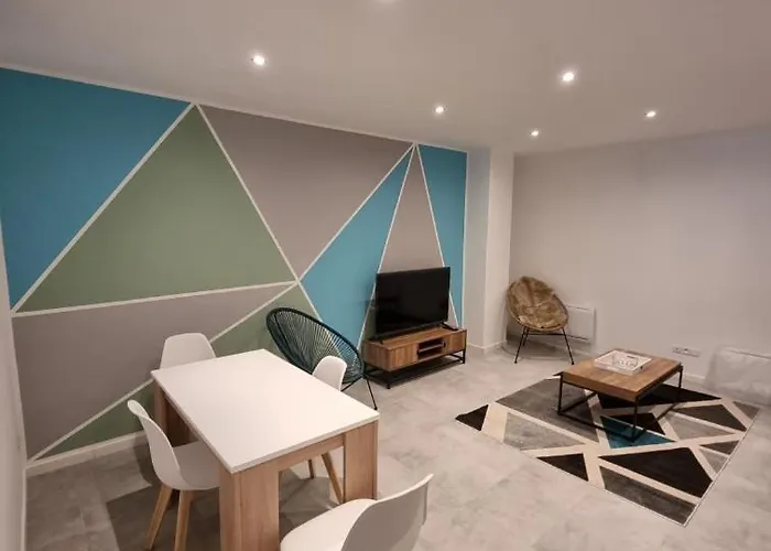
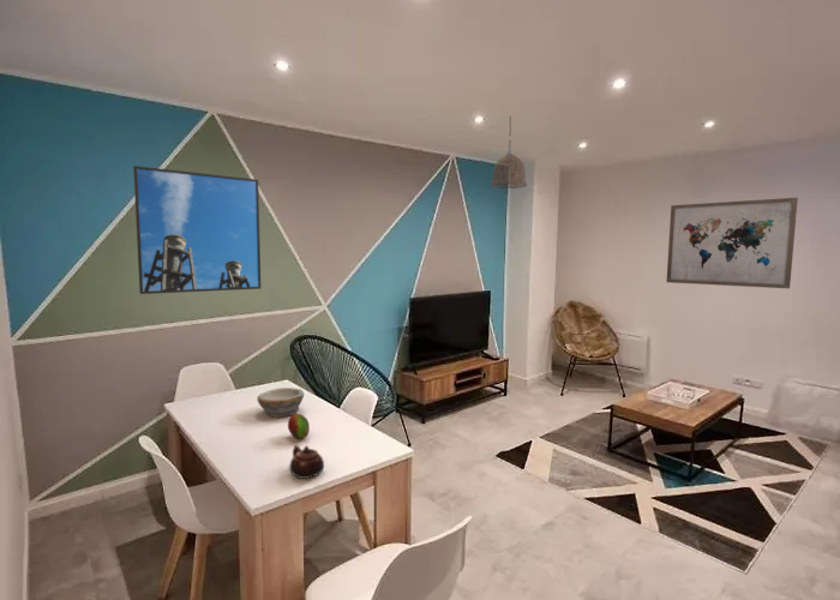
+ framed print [132,164,262,295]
+ bowl [257,386,305,419]
+ pendant lamp [490,115,528,190]
+ wall art [666,197,799,289]
+ teapot [288,444,325,480]
+ fruit [287,413,311,440]
